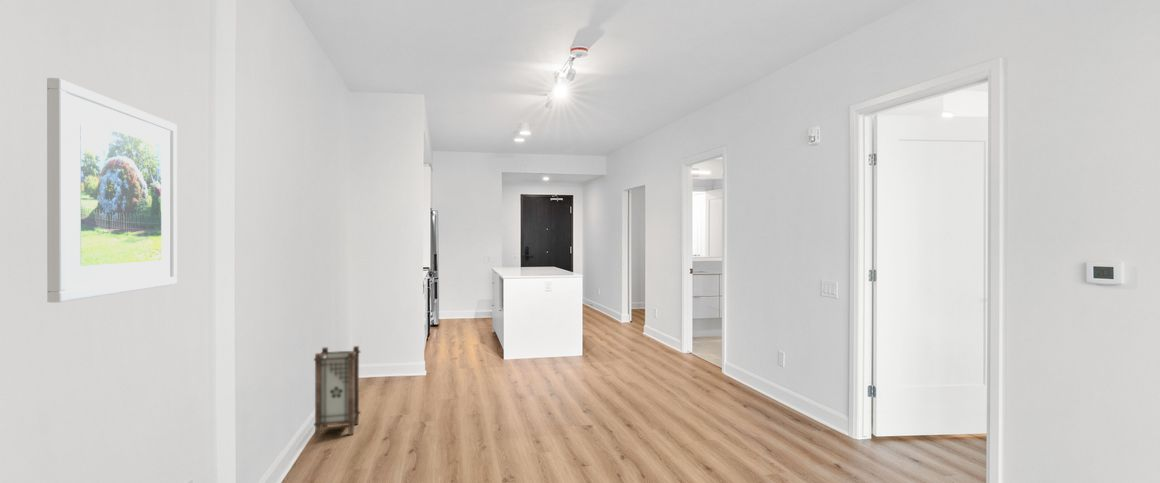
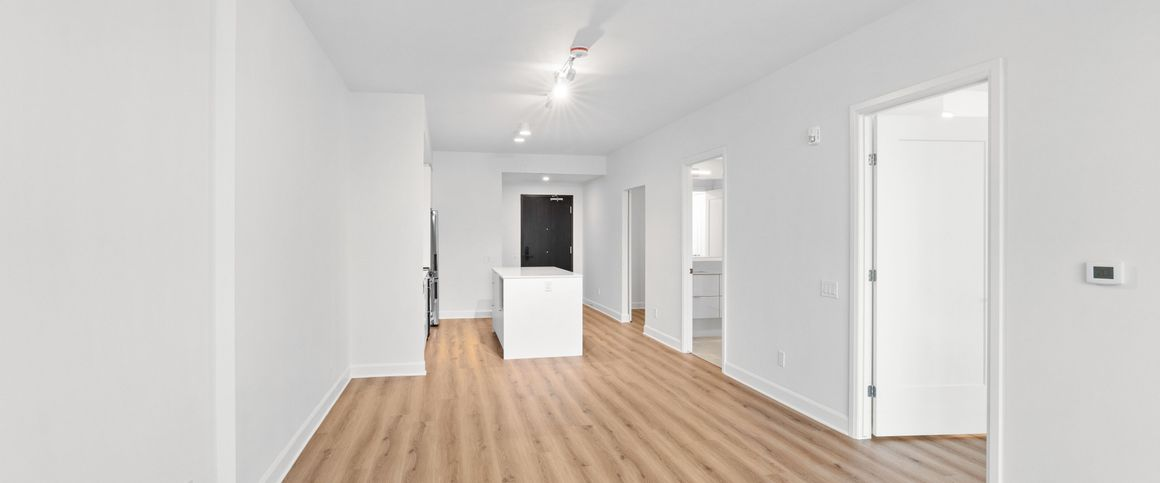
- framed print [46,77,178,304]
- lantern [313,345,362,438]
